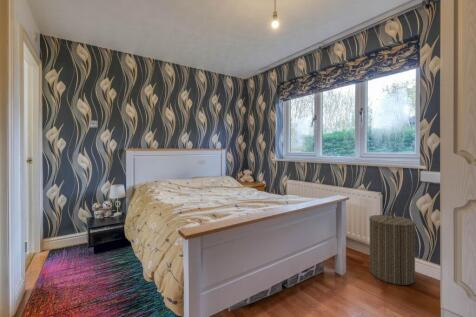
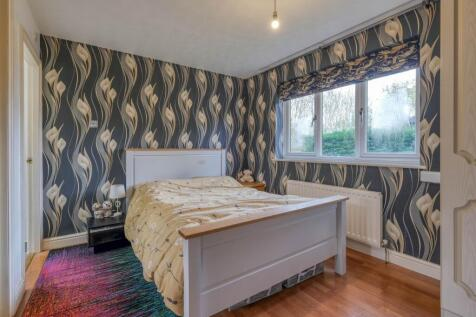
- laundry hamper [368,210,416,286]
